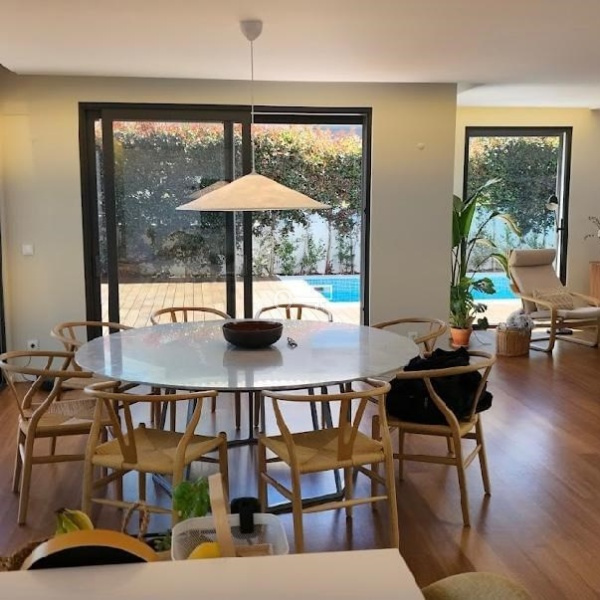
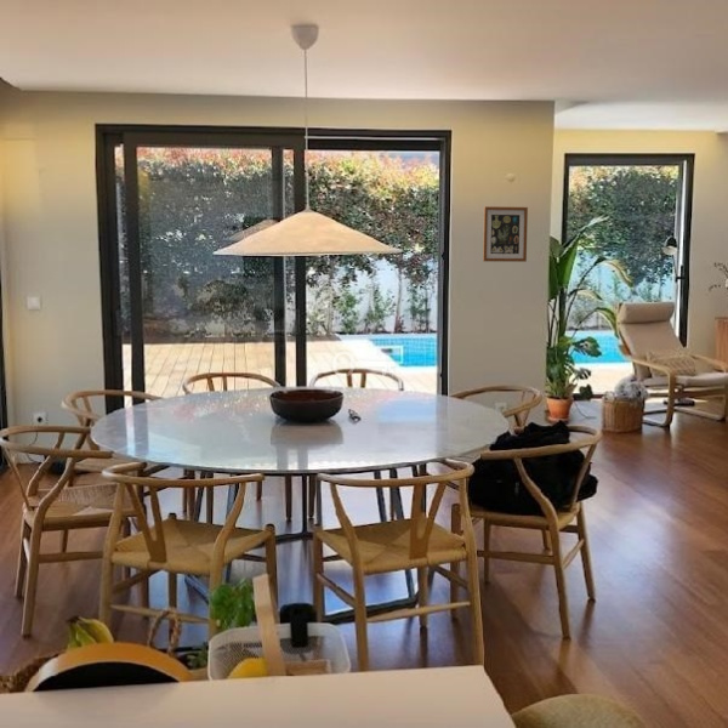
+ wall art [482,205,529,263]
